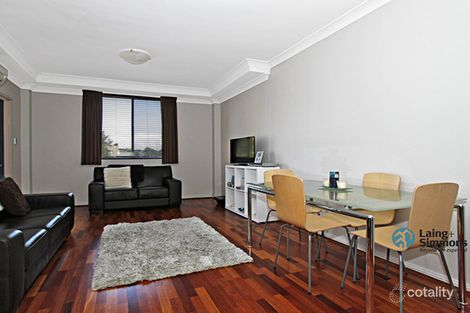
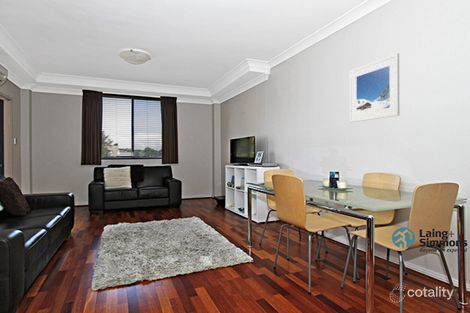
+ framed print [349,52,400,124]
